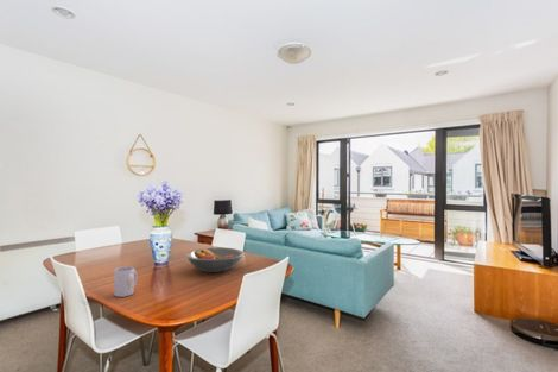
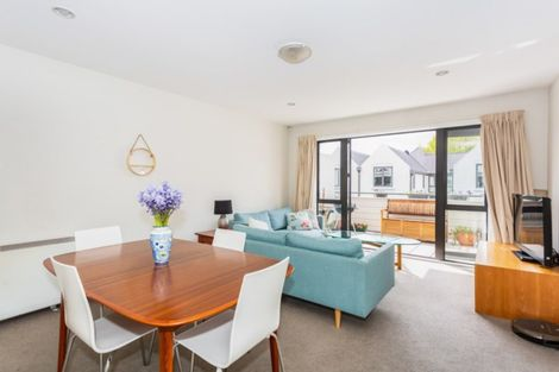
- mug [113,265,139,298]
- fruit bowl [185,246,245,273]
